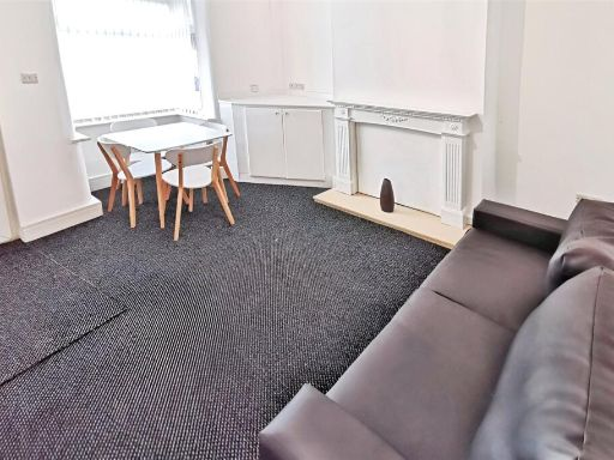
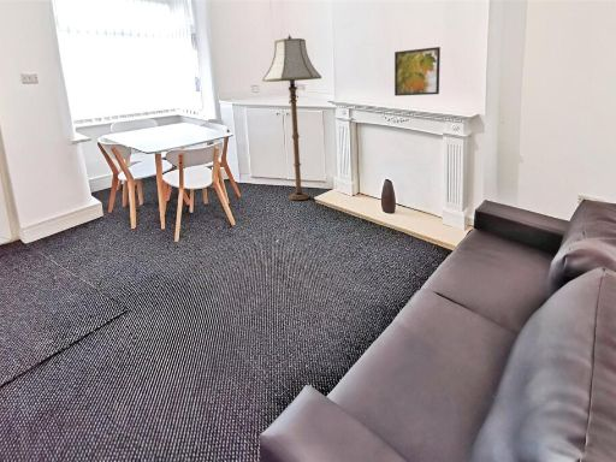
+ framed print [393,46,442,97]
+ floor lamp [261,34,322,201]
